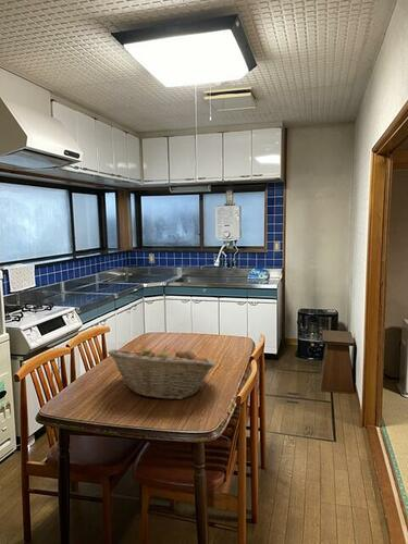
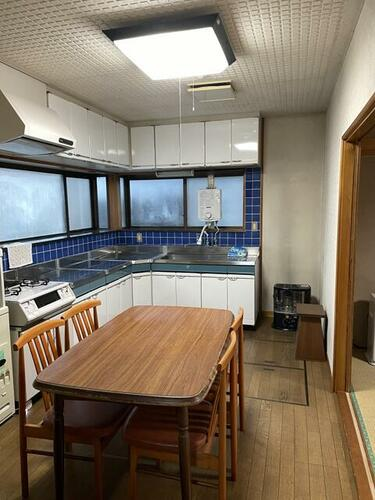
- fruit basket [107,344,215,400]
